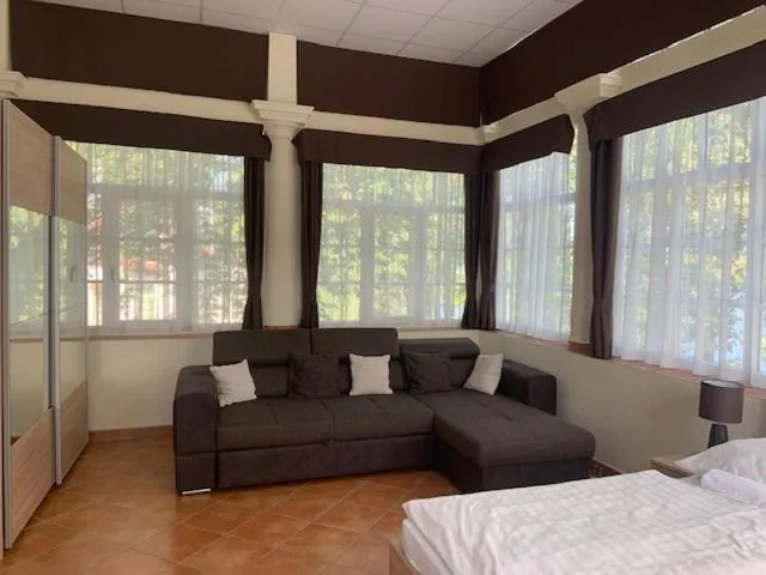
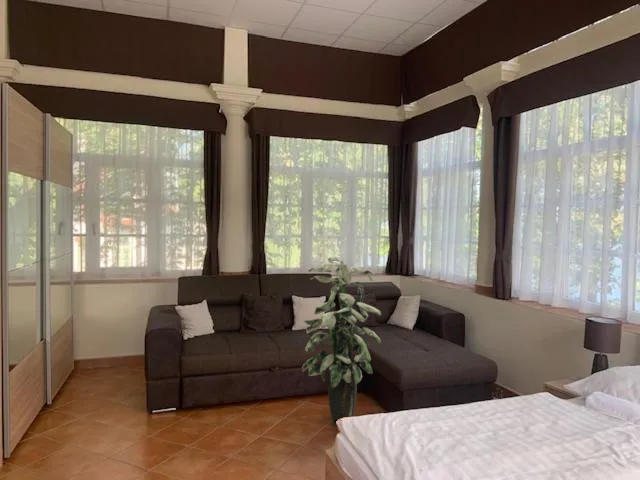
+ indoor plant [301,256,382,421]
